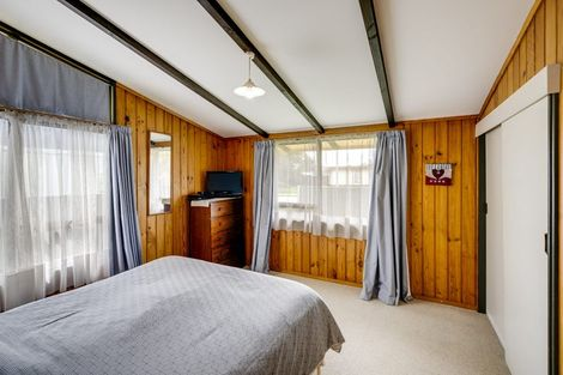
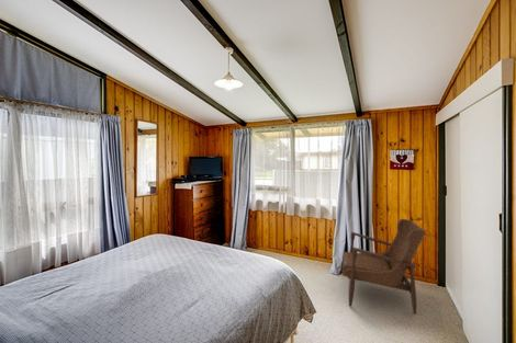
+ armchair [341,218,427,315]
